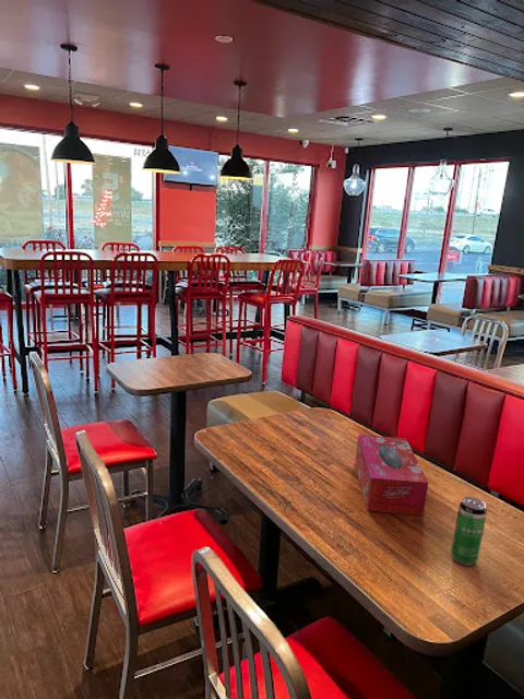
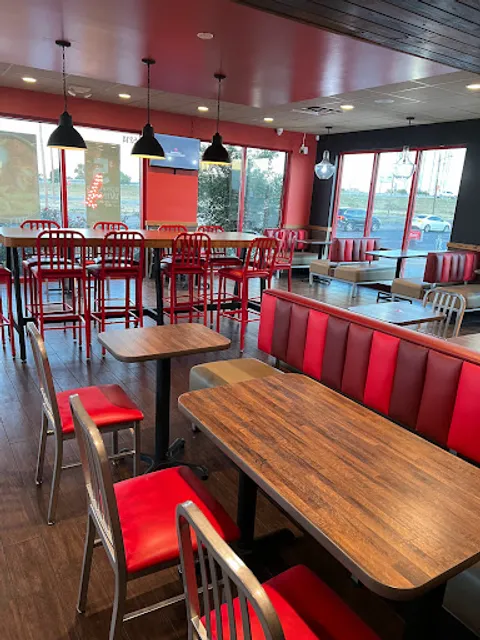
- beverage can [450,496,488,567]
- tissue box [354,434,429,517]
